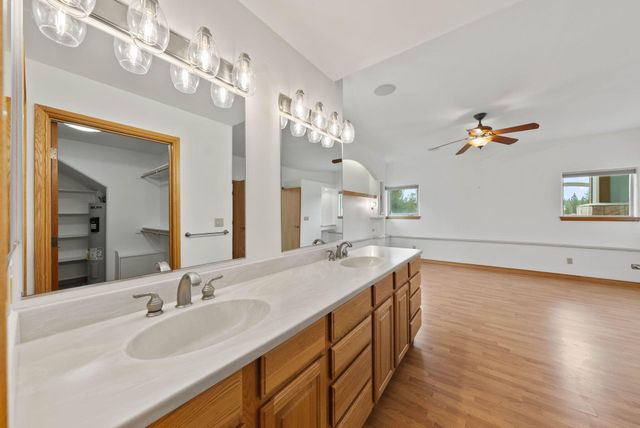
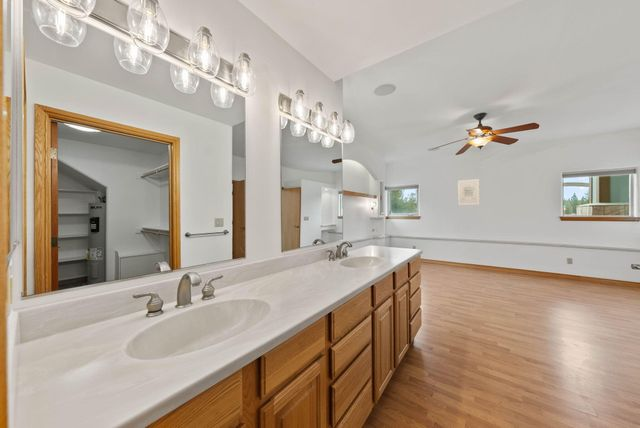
+ wall art [457,178,480,206]
